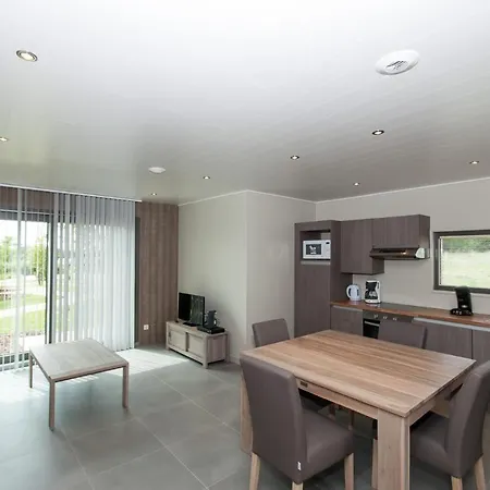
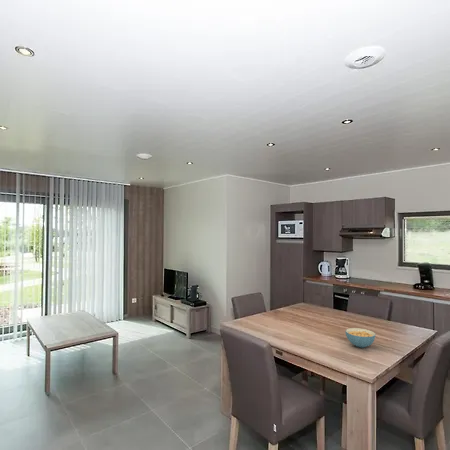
+ cereal bowl [344,327,376,349]
